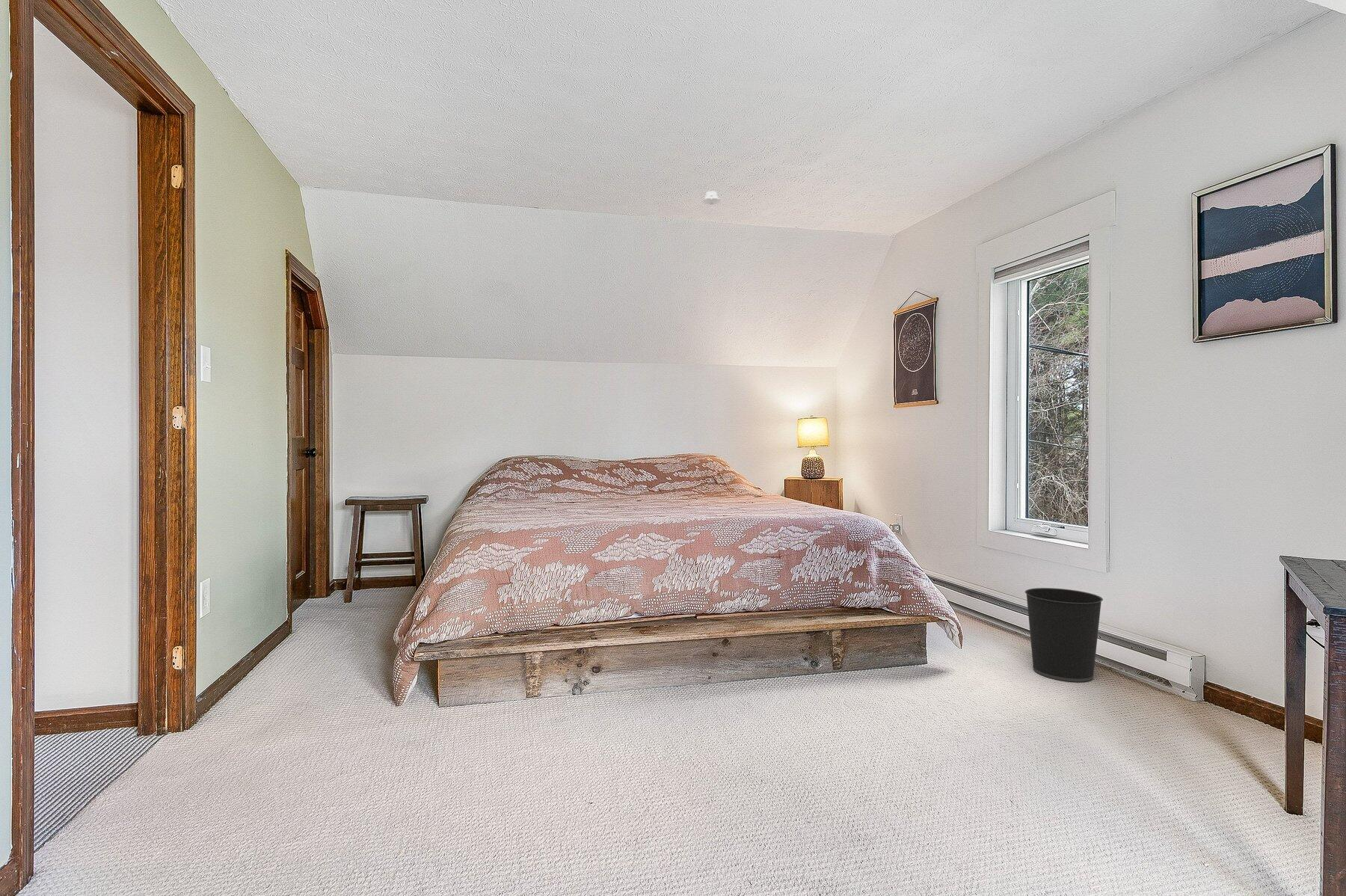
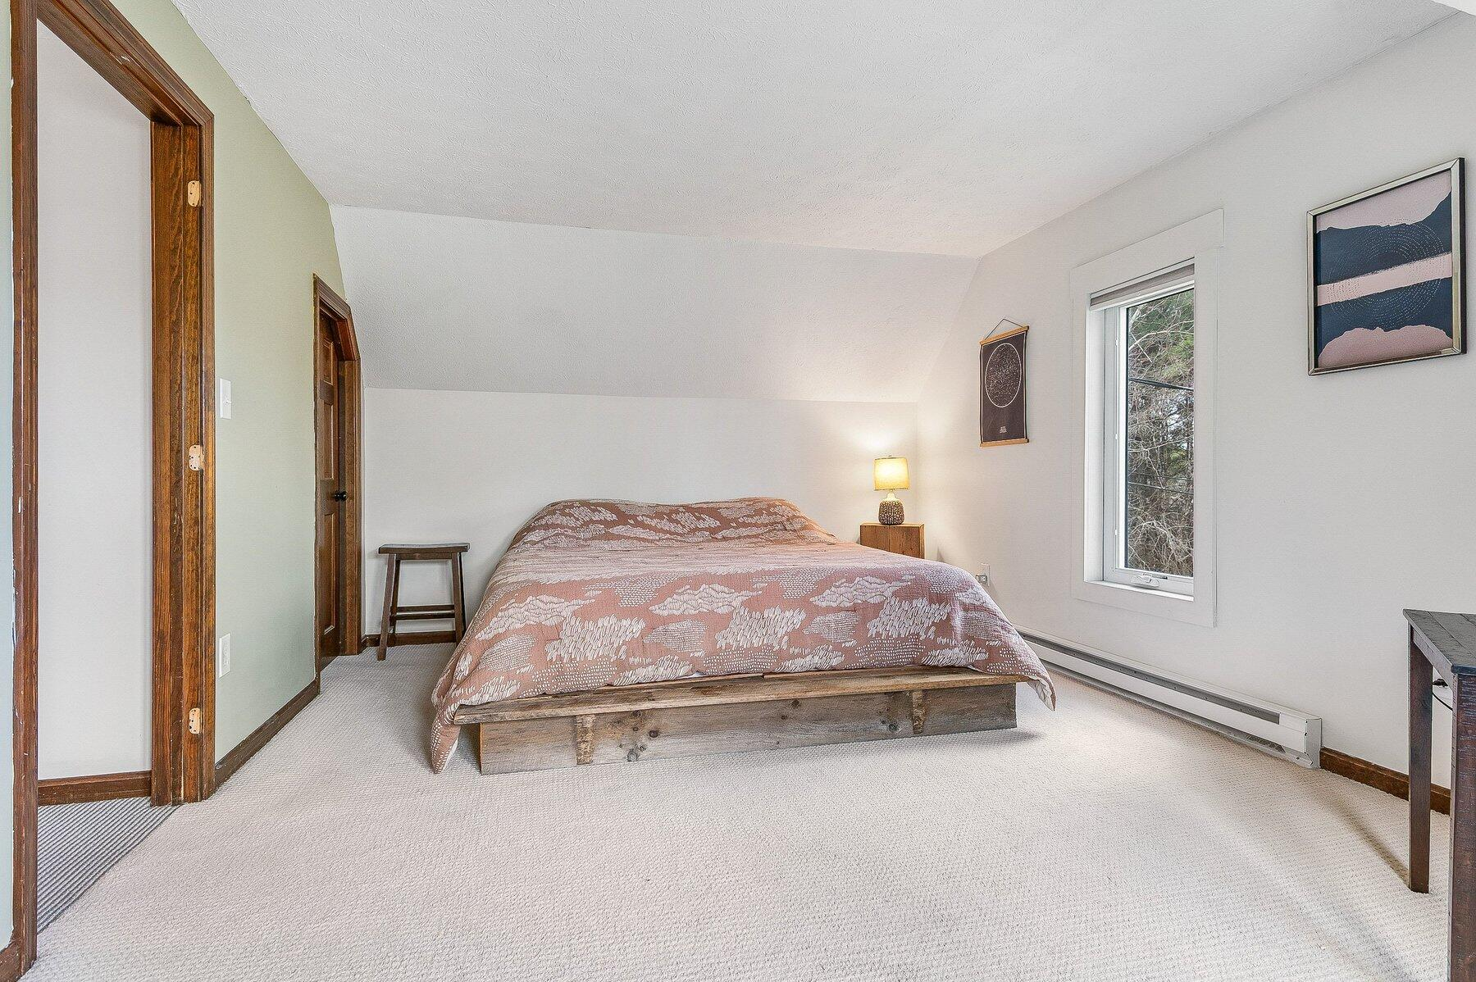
- wastebasket [1024,587,1104,683]
- recessed light [701,190,722,206]
